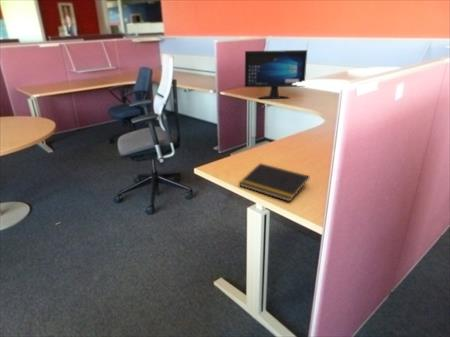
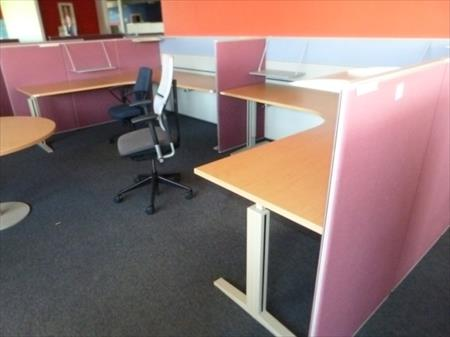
- computer monitor [244,49,308,100]
- notepad [238,162,310,203]
